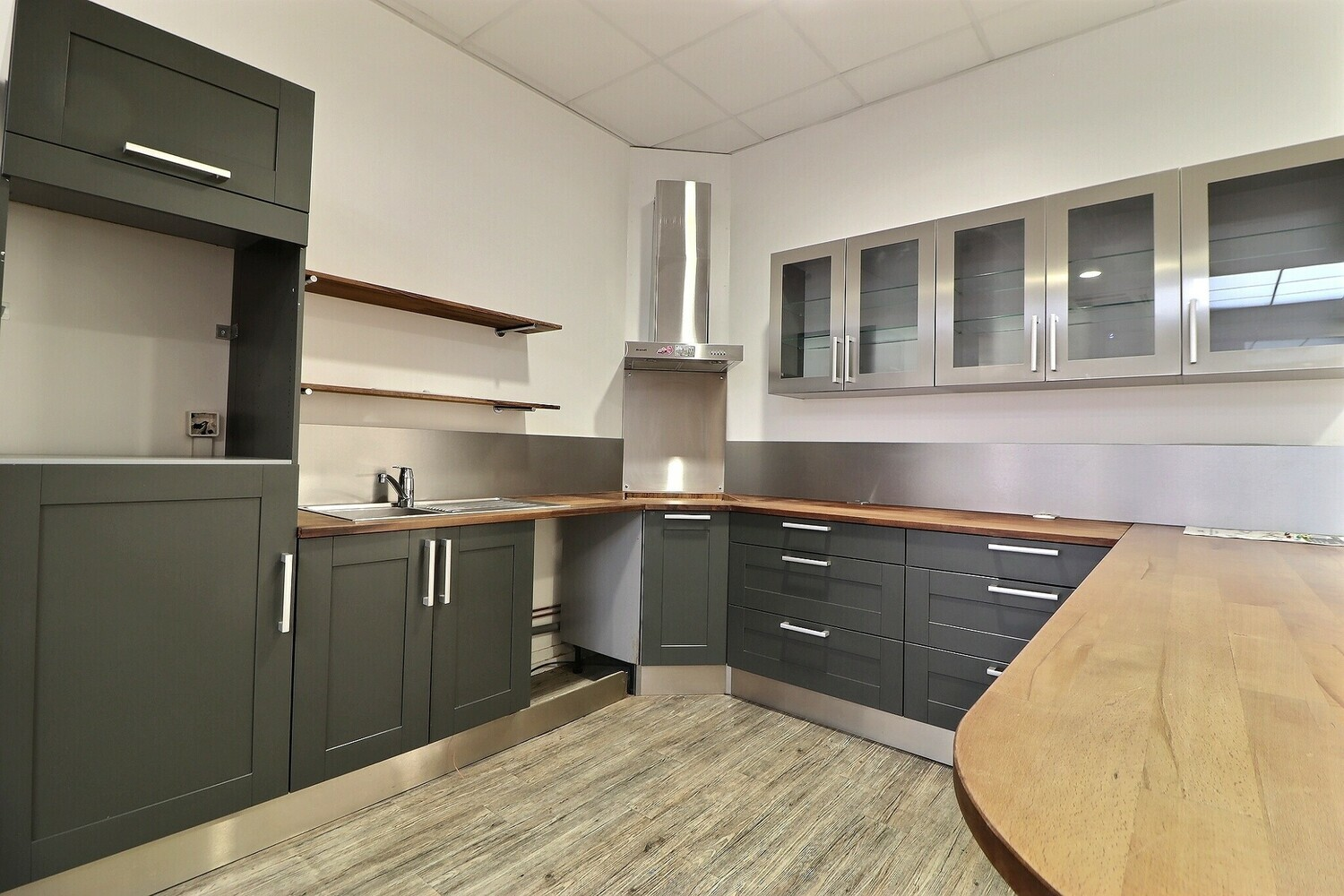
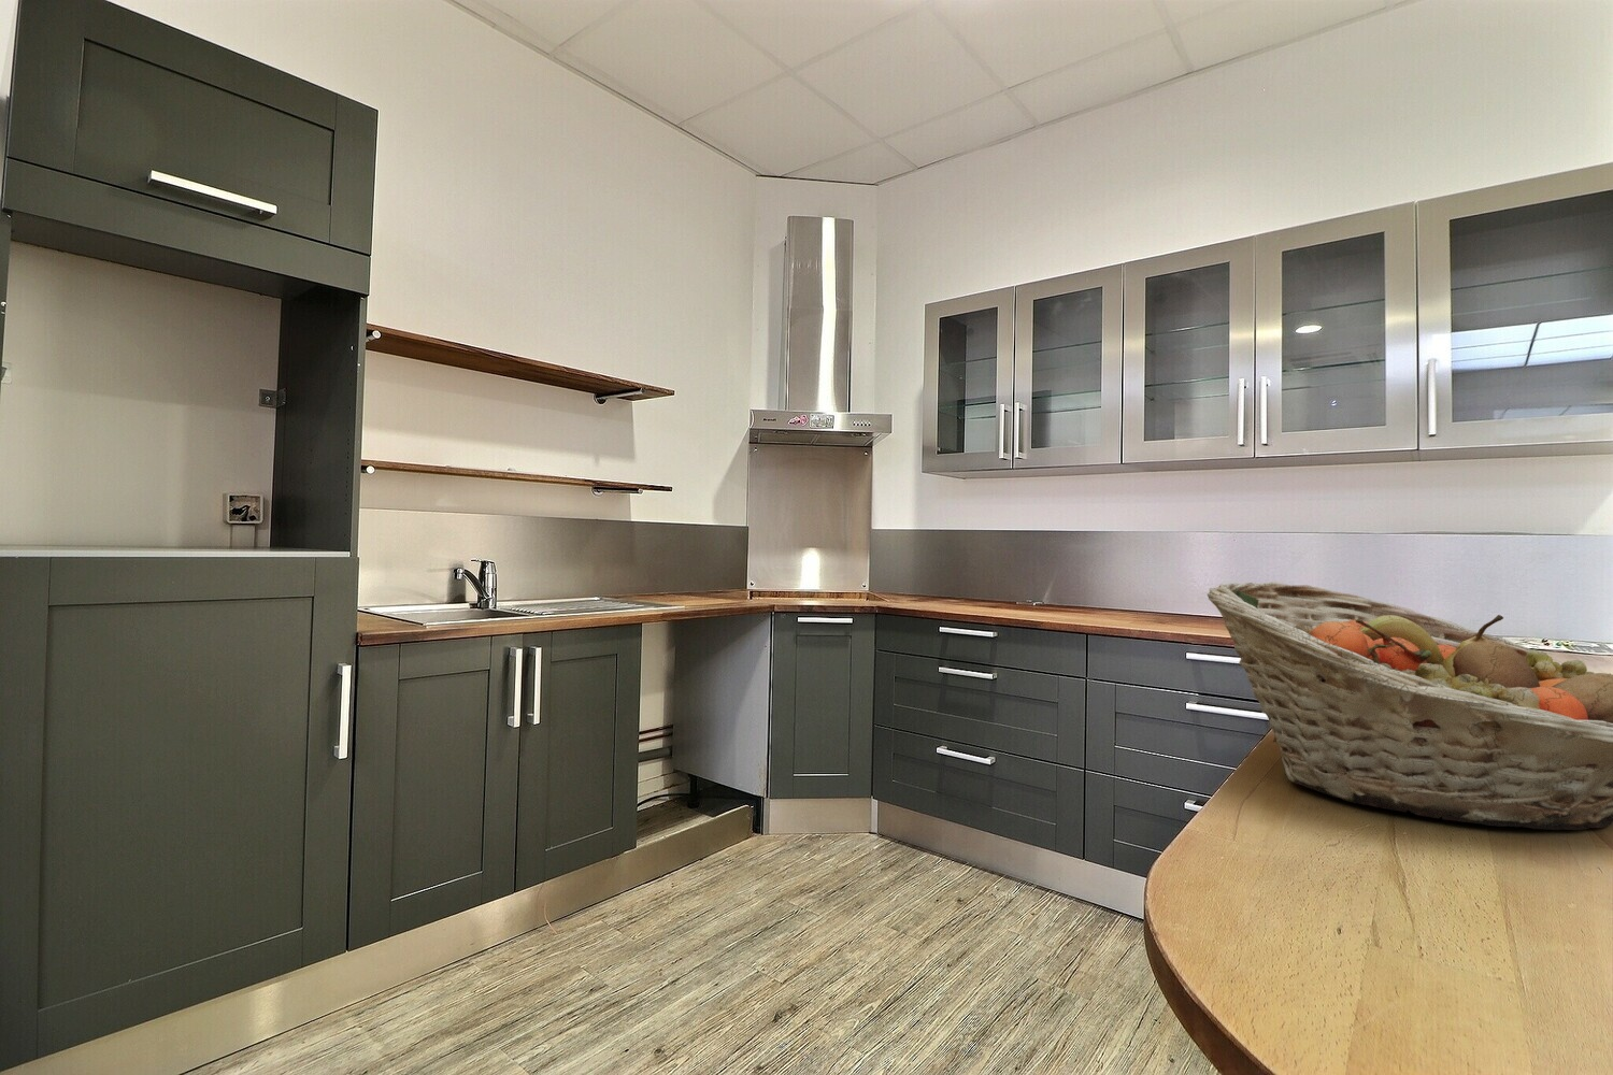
+ fruit basket [1206,582,1613,831]
